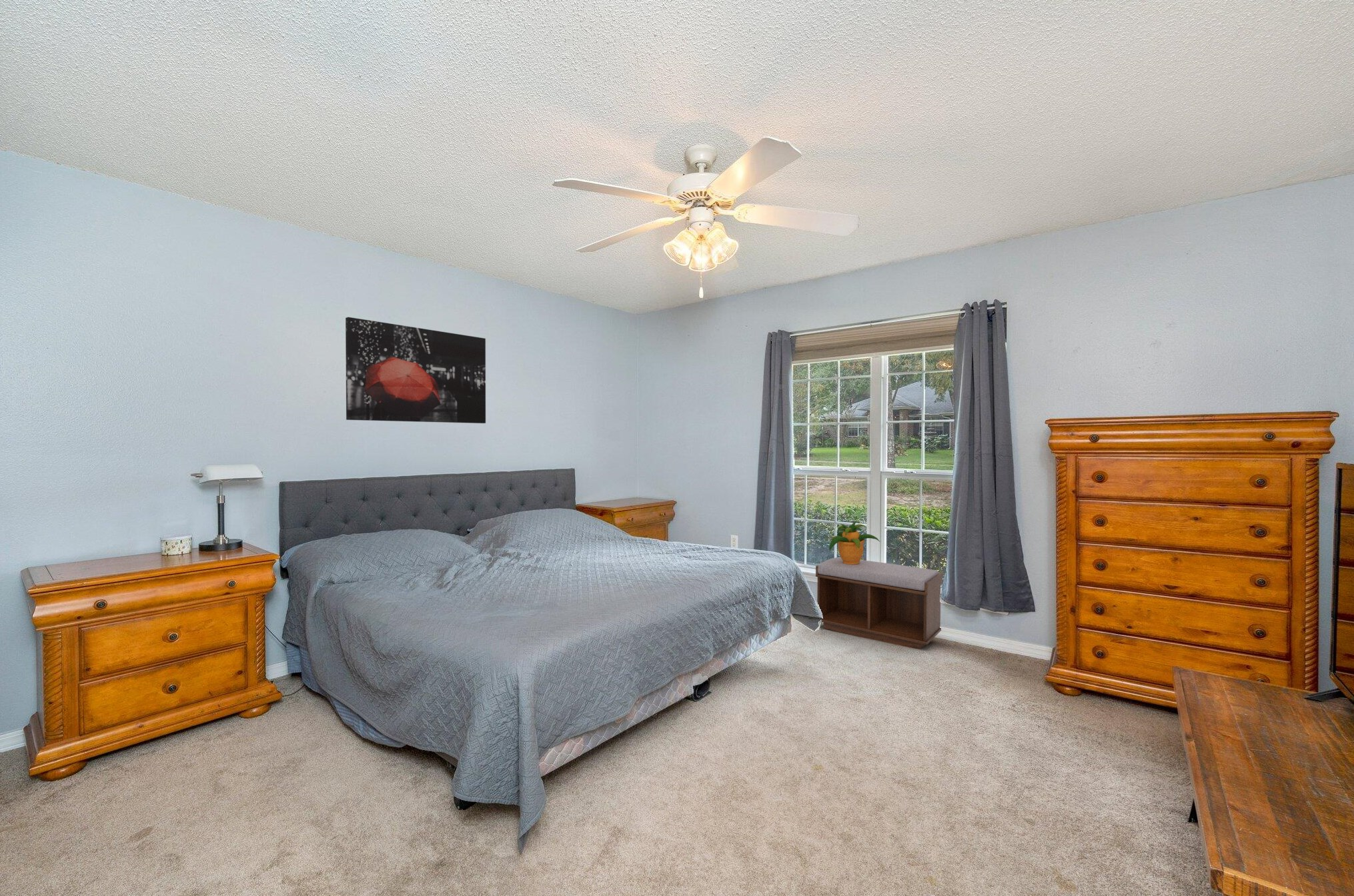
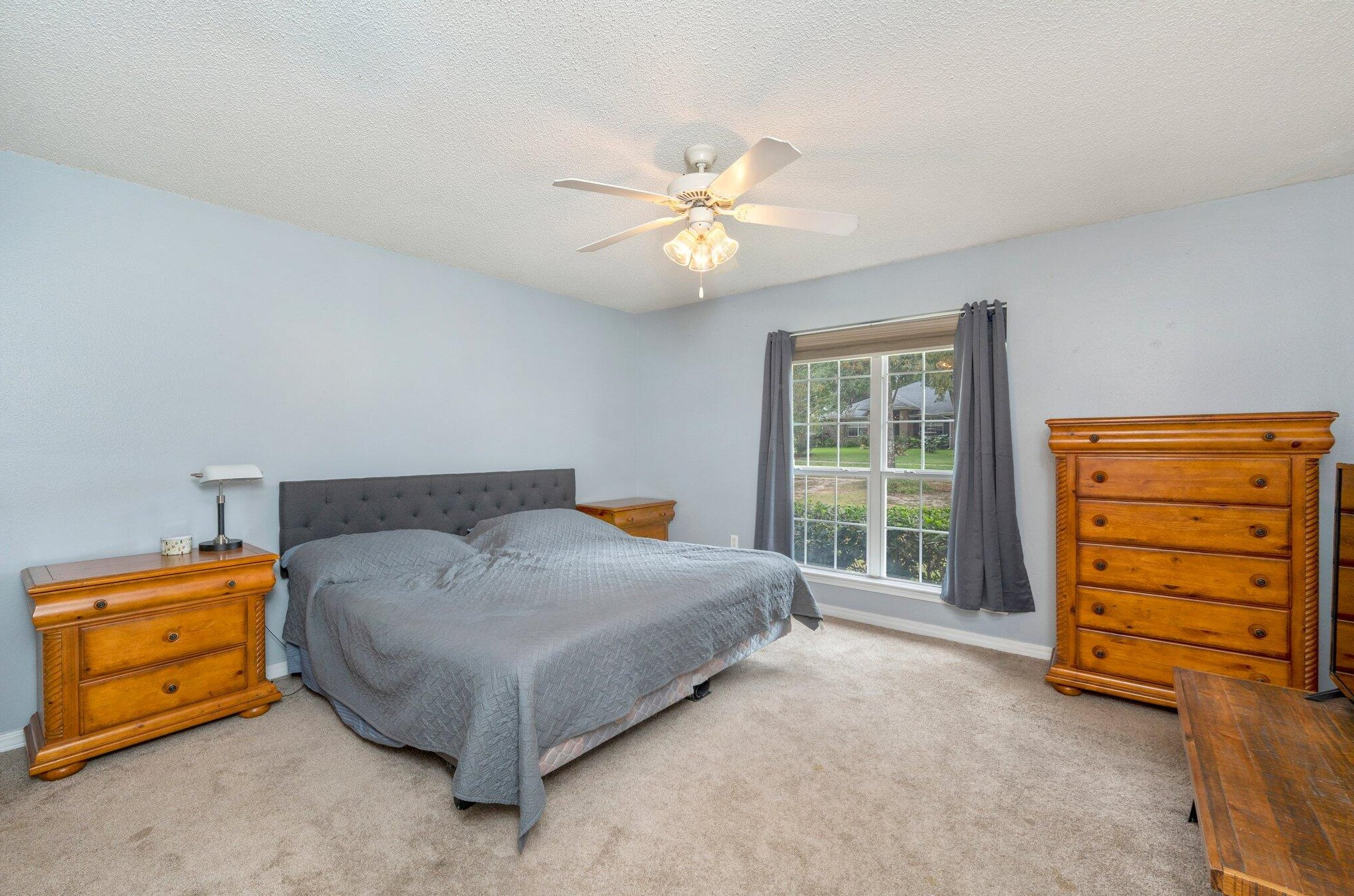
- bench [815,557,943,650]
- potted plant [828,521,880,565]
- wall art [345,317,486,424]
